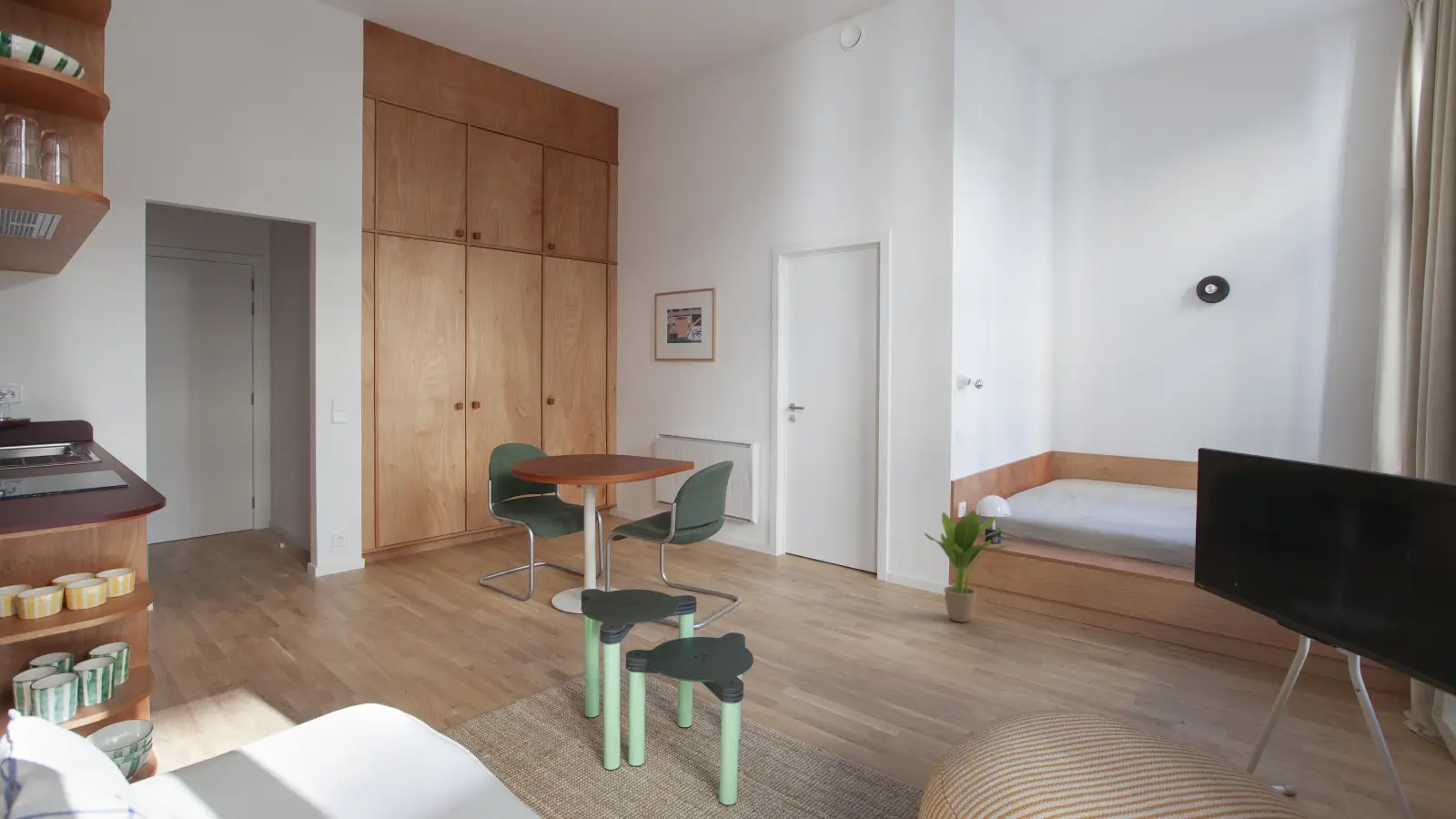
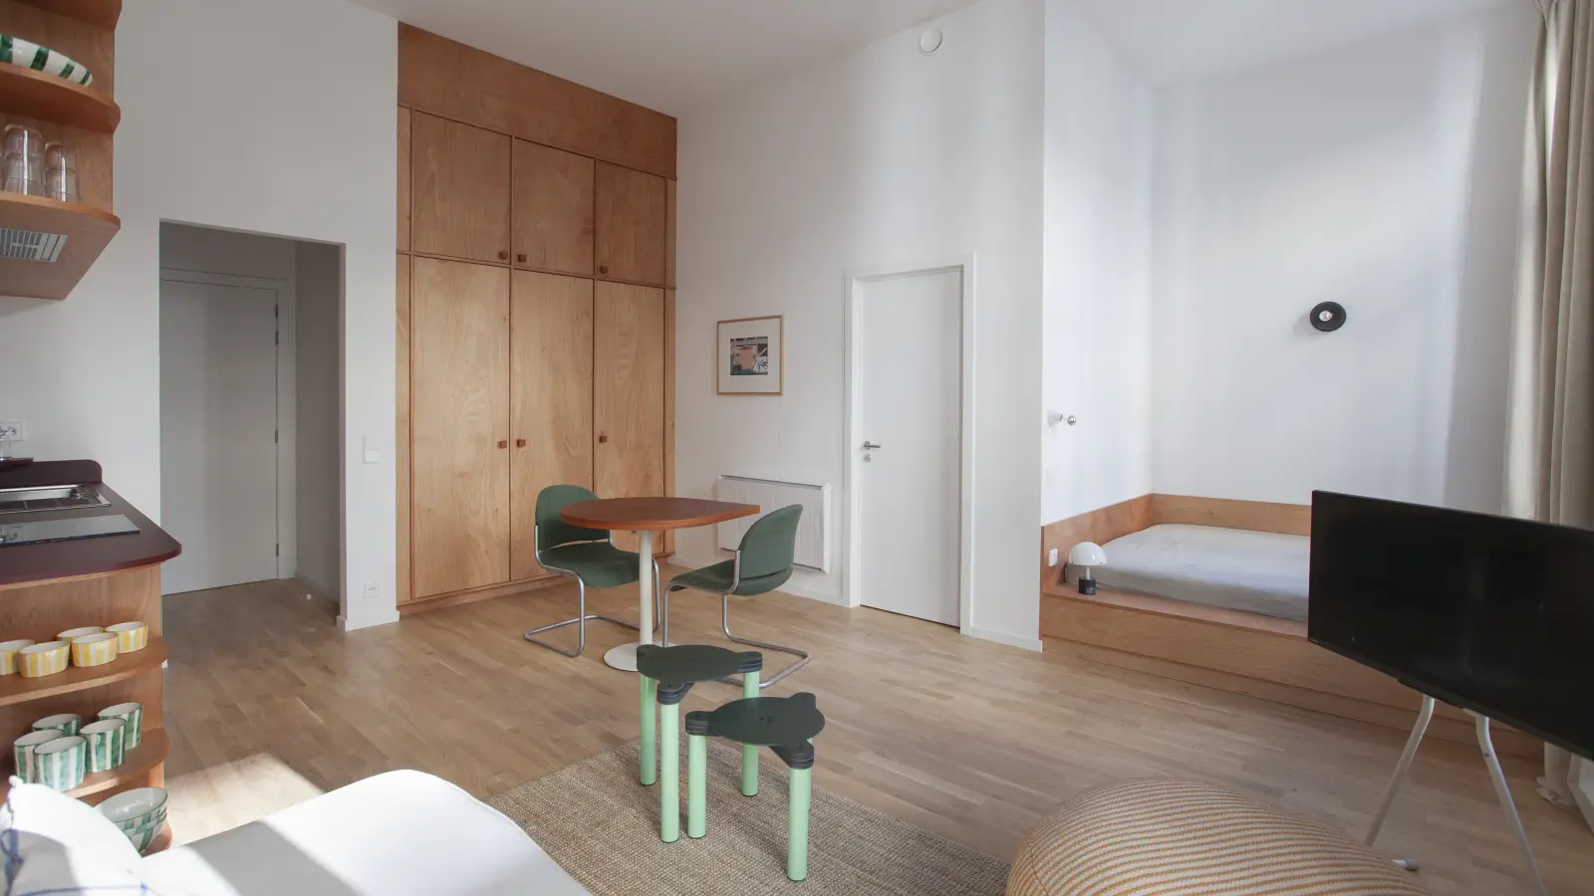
- potted plant [924,510,1012,623]
